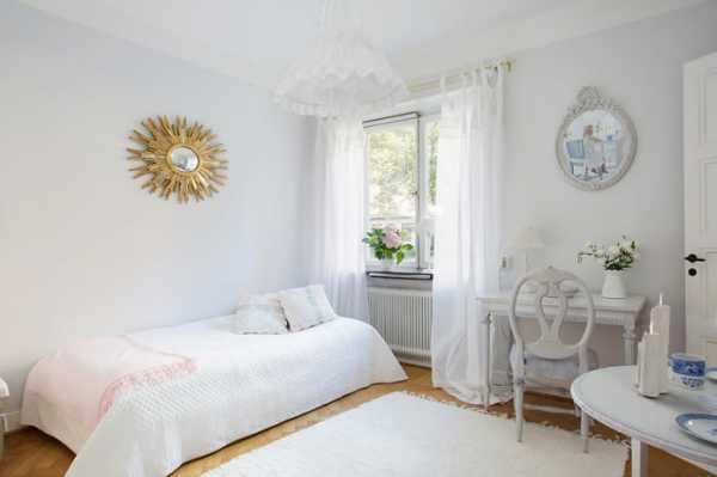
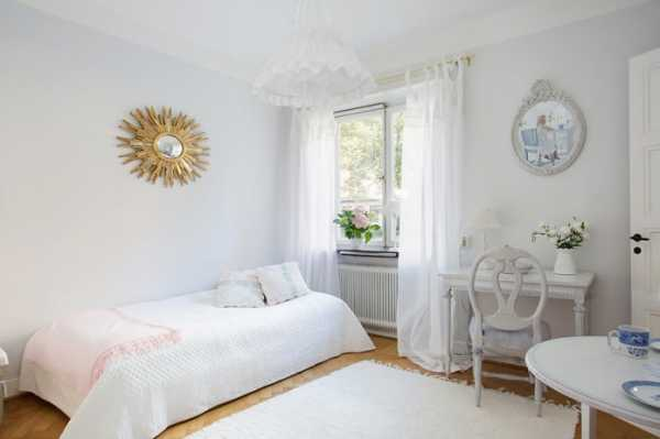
- candle [635,292,672,398]
